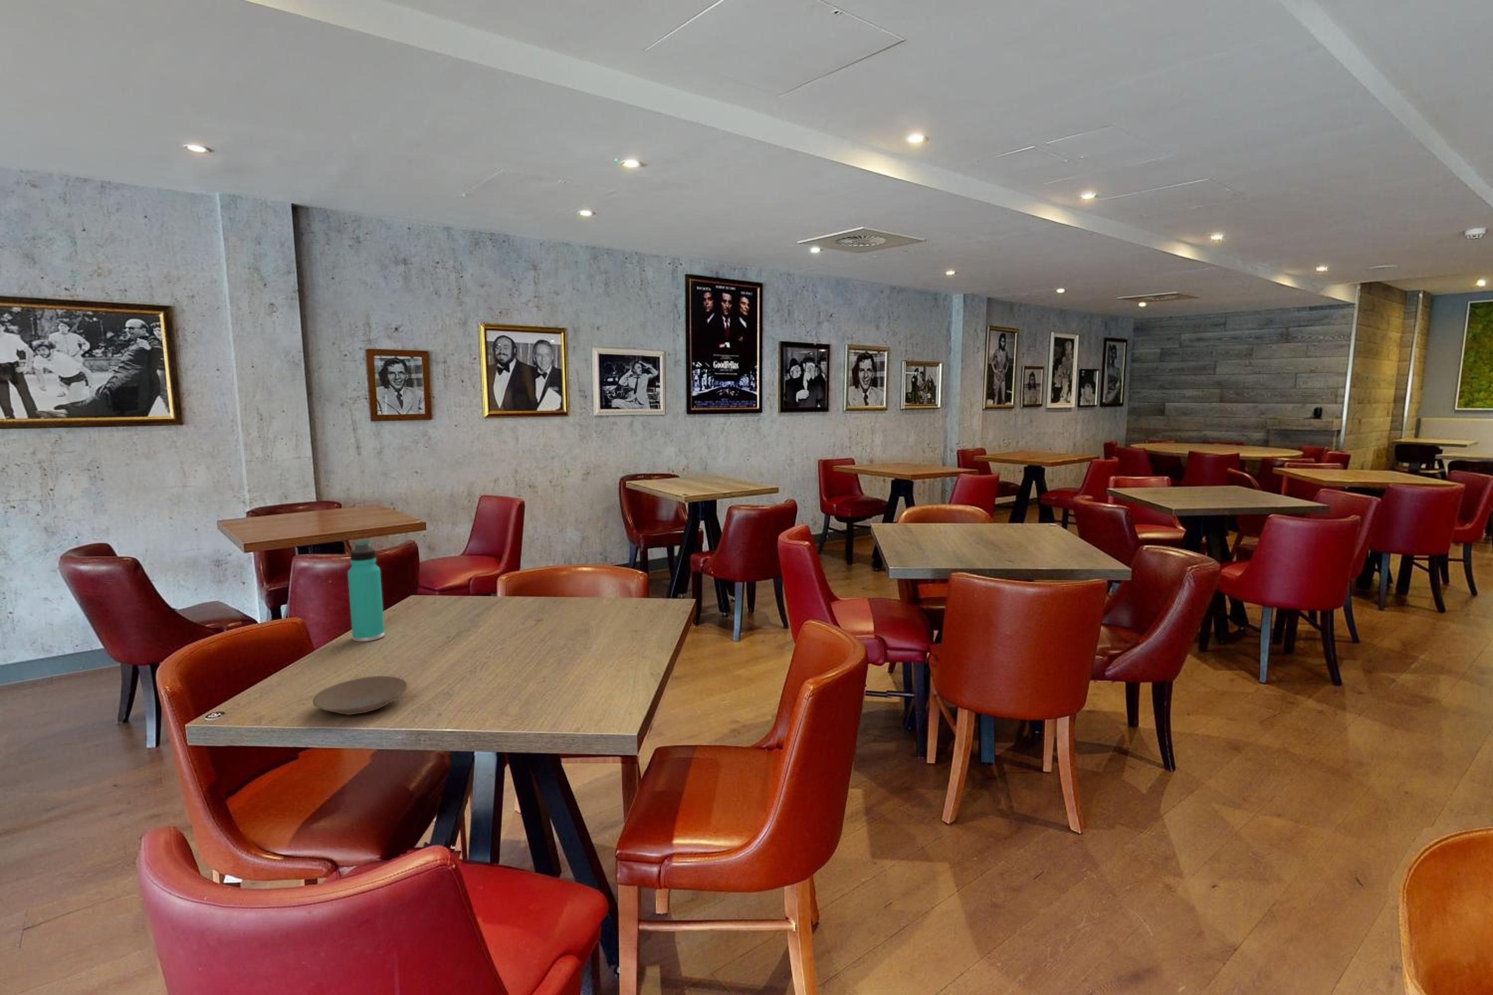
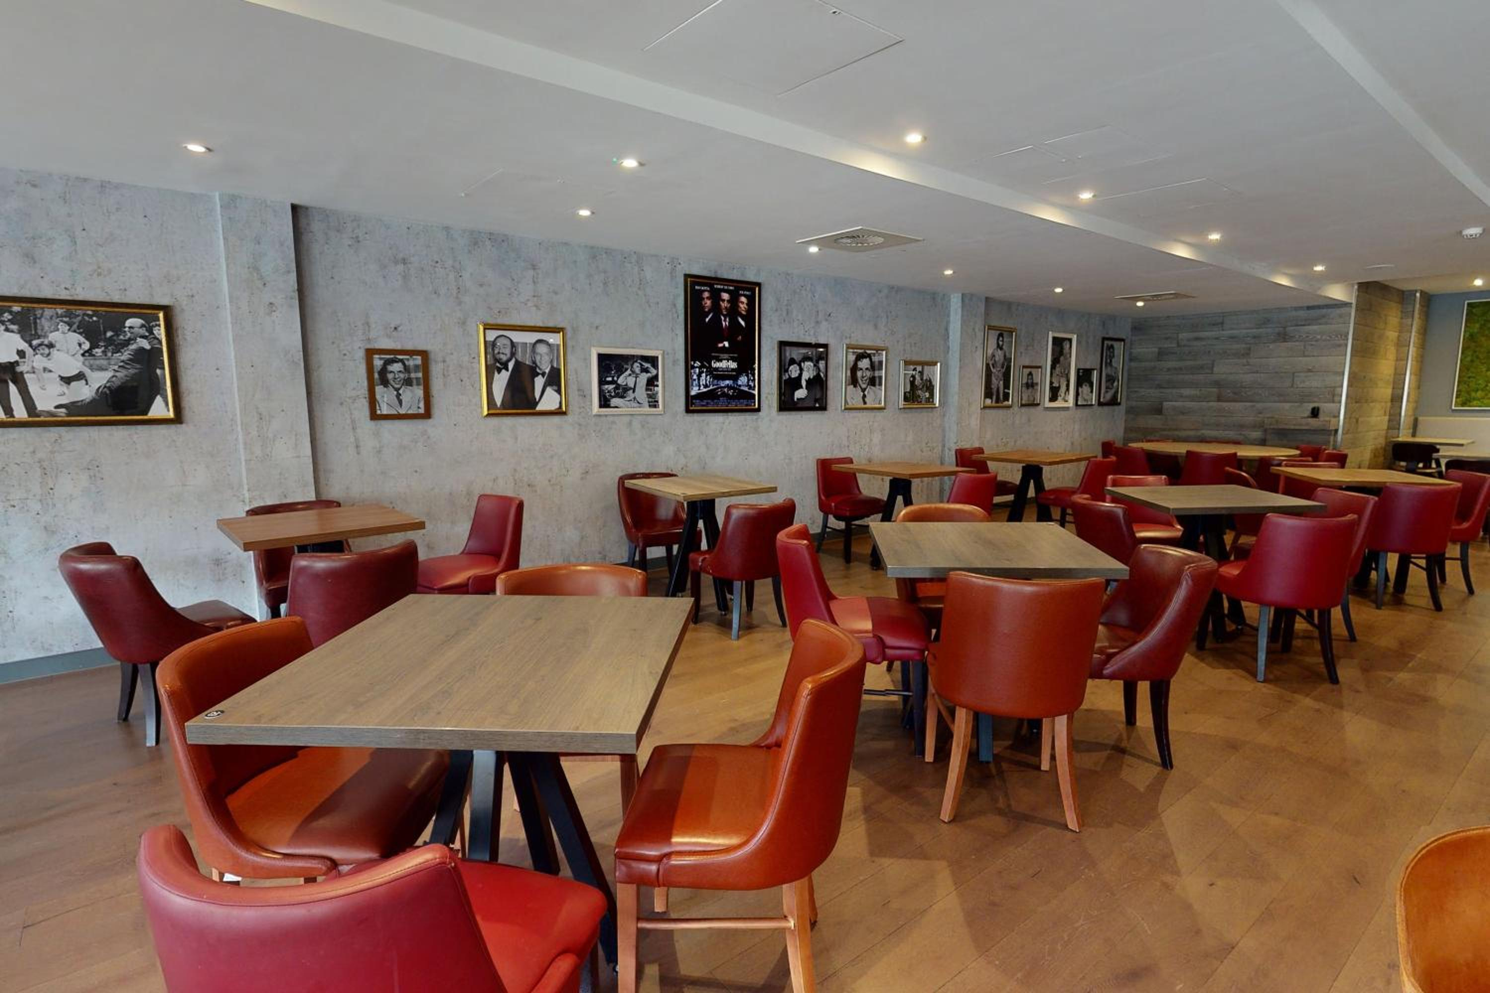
- plate [312,675,408,715]
- thermos bottle [348,541,385,642]
